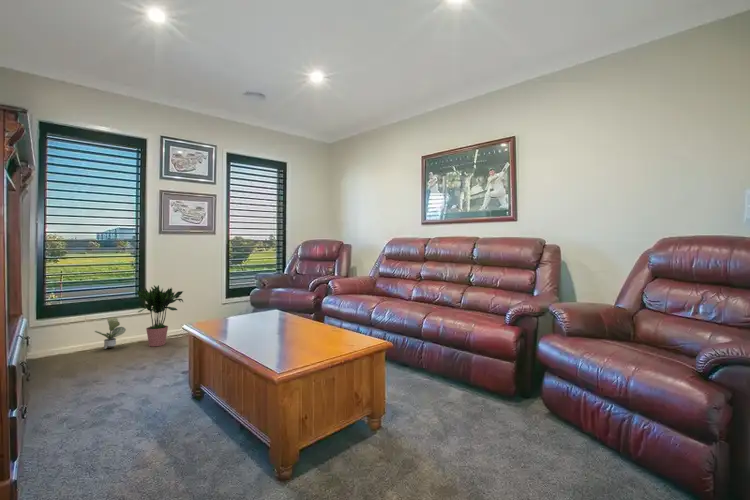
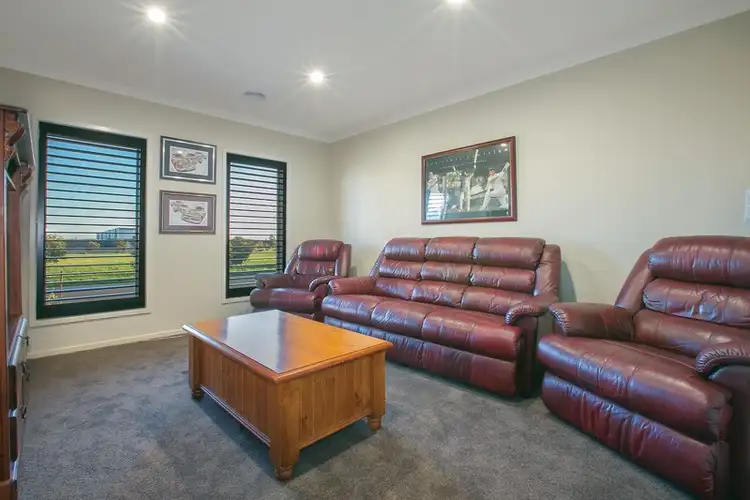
- potted plant [136,284,185,347]
- potted plant [94,316,127,350]
